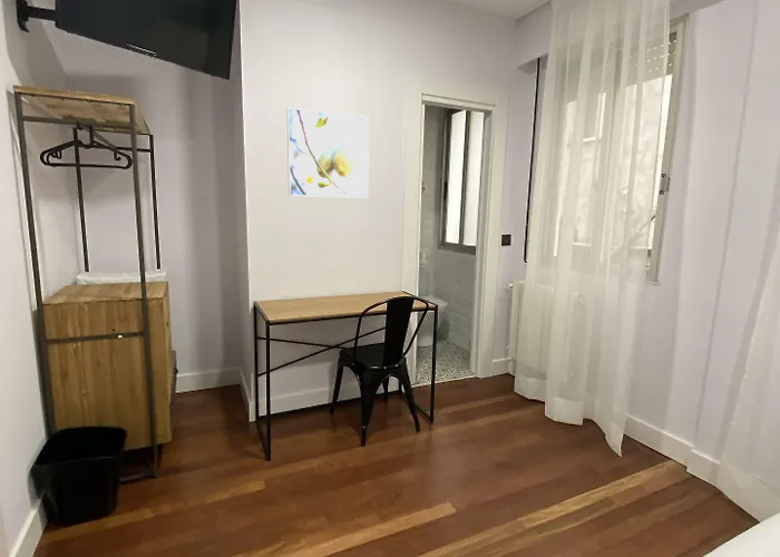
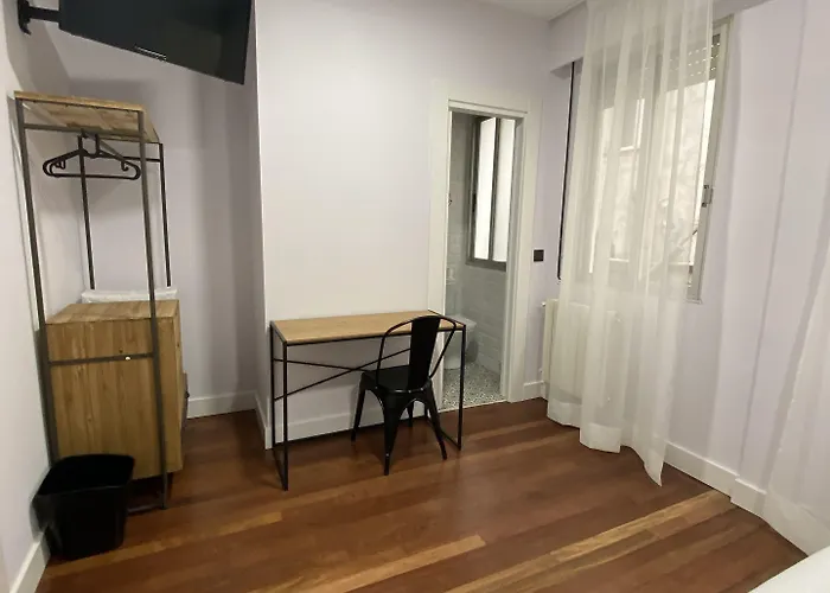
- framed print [286,107,370,199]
